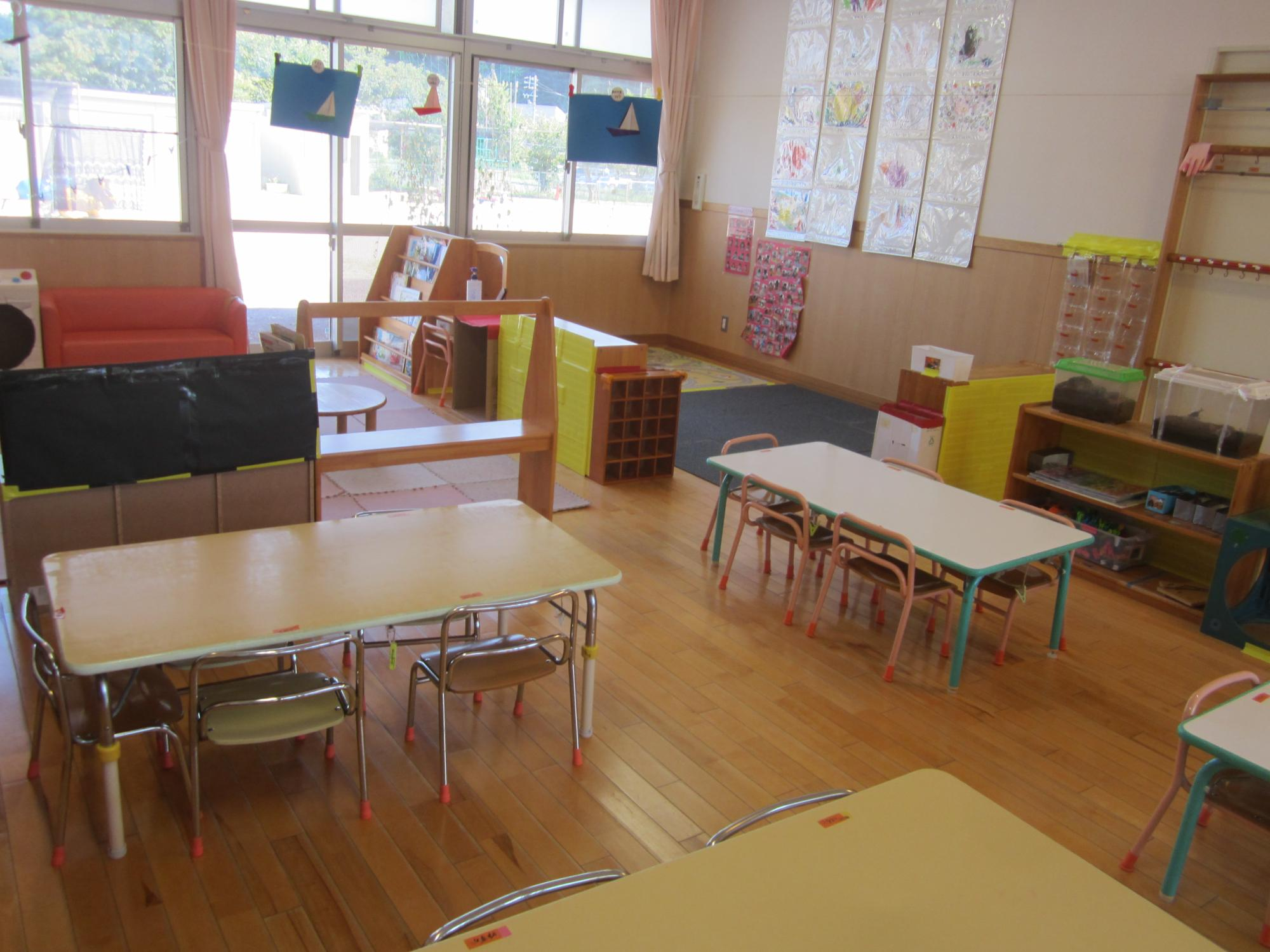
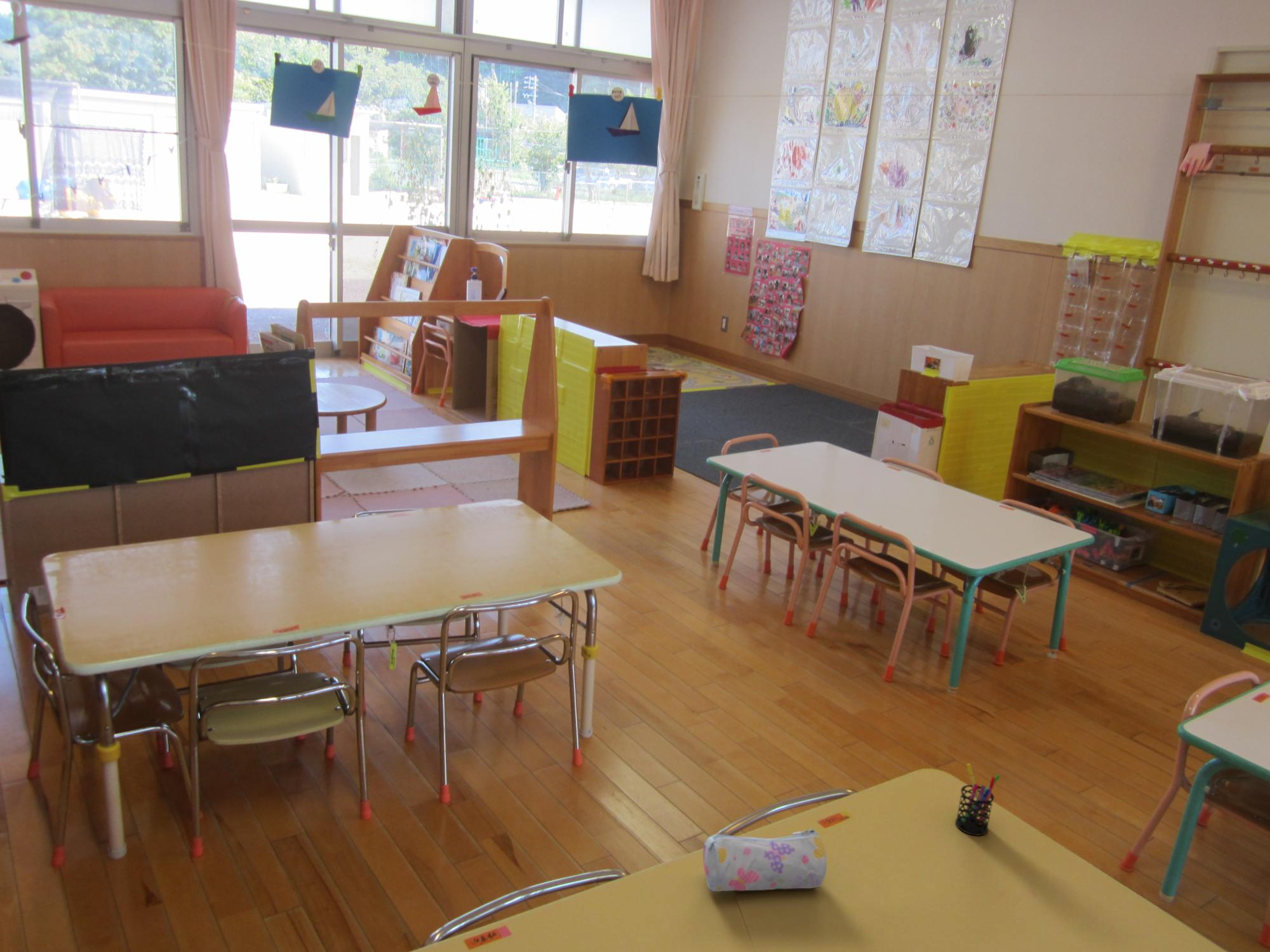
+ pencil case [702,829,827,892]
+ pen holder [954,763,1001,836]
